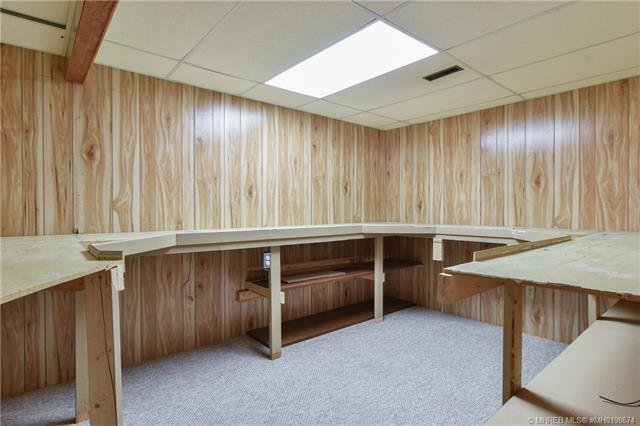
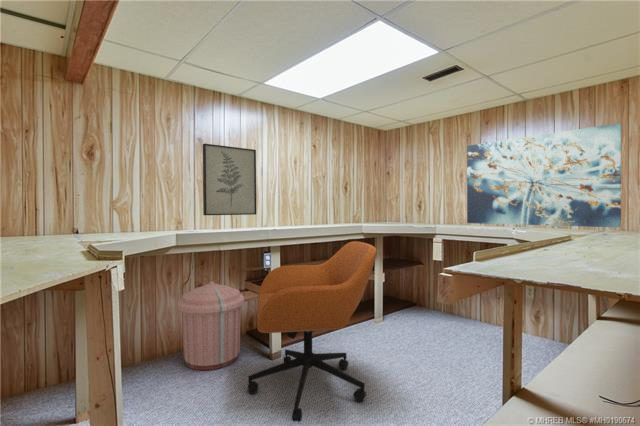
+ office chair [247,240,378,423]
+ wall art [202,143,257,216]
+ trash can [177,280,245,371]
+ wall art [466,122,623,229]
